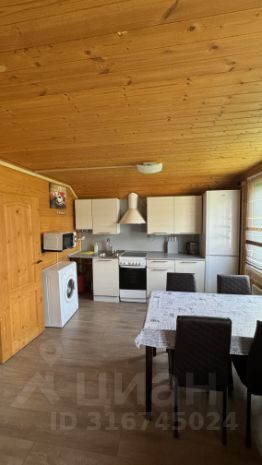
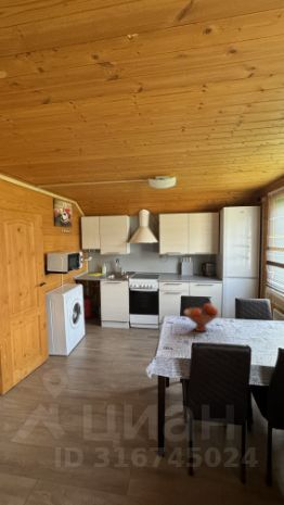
+ fruit bowl [183,302,220,332]
